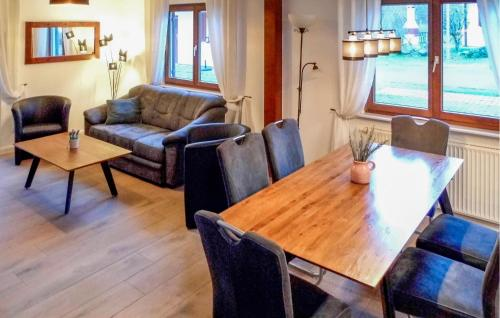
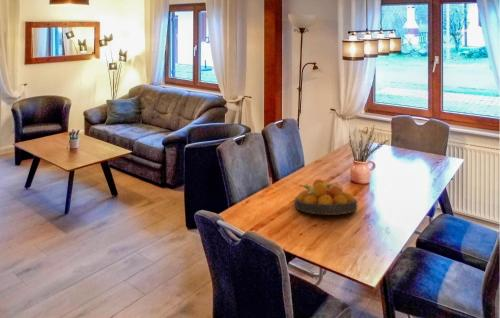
+ fruit bowl [294,178,358,216]
